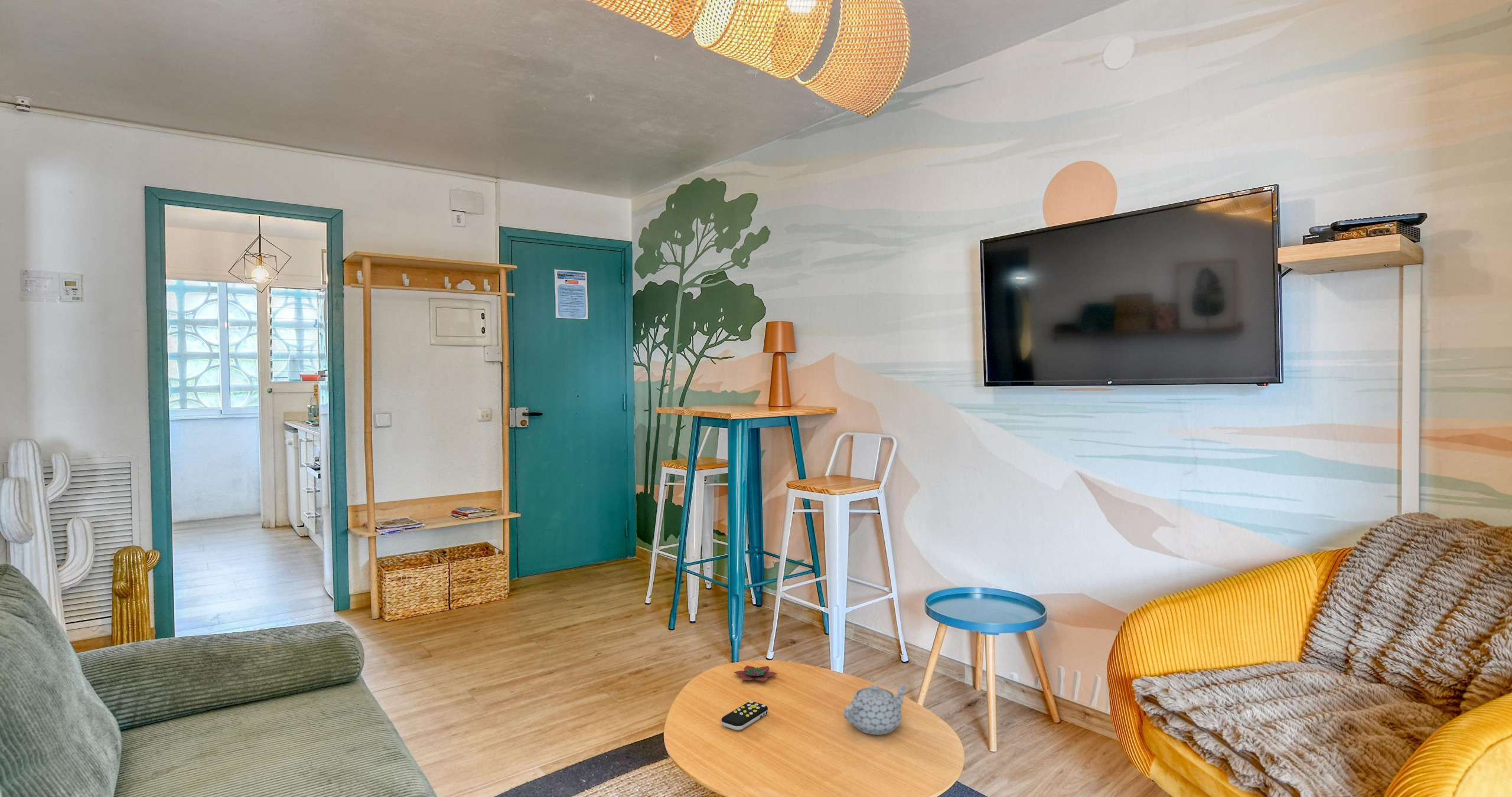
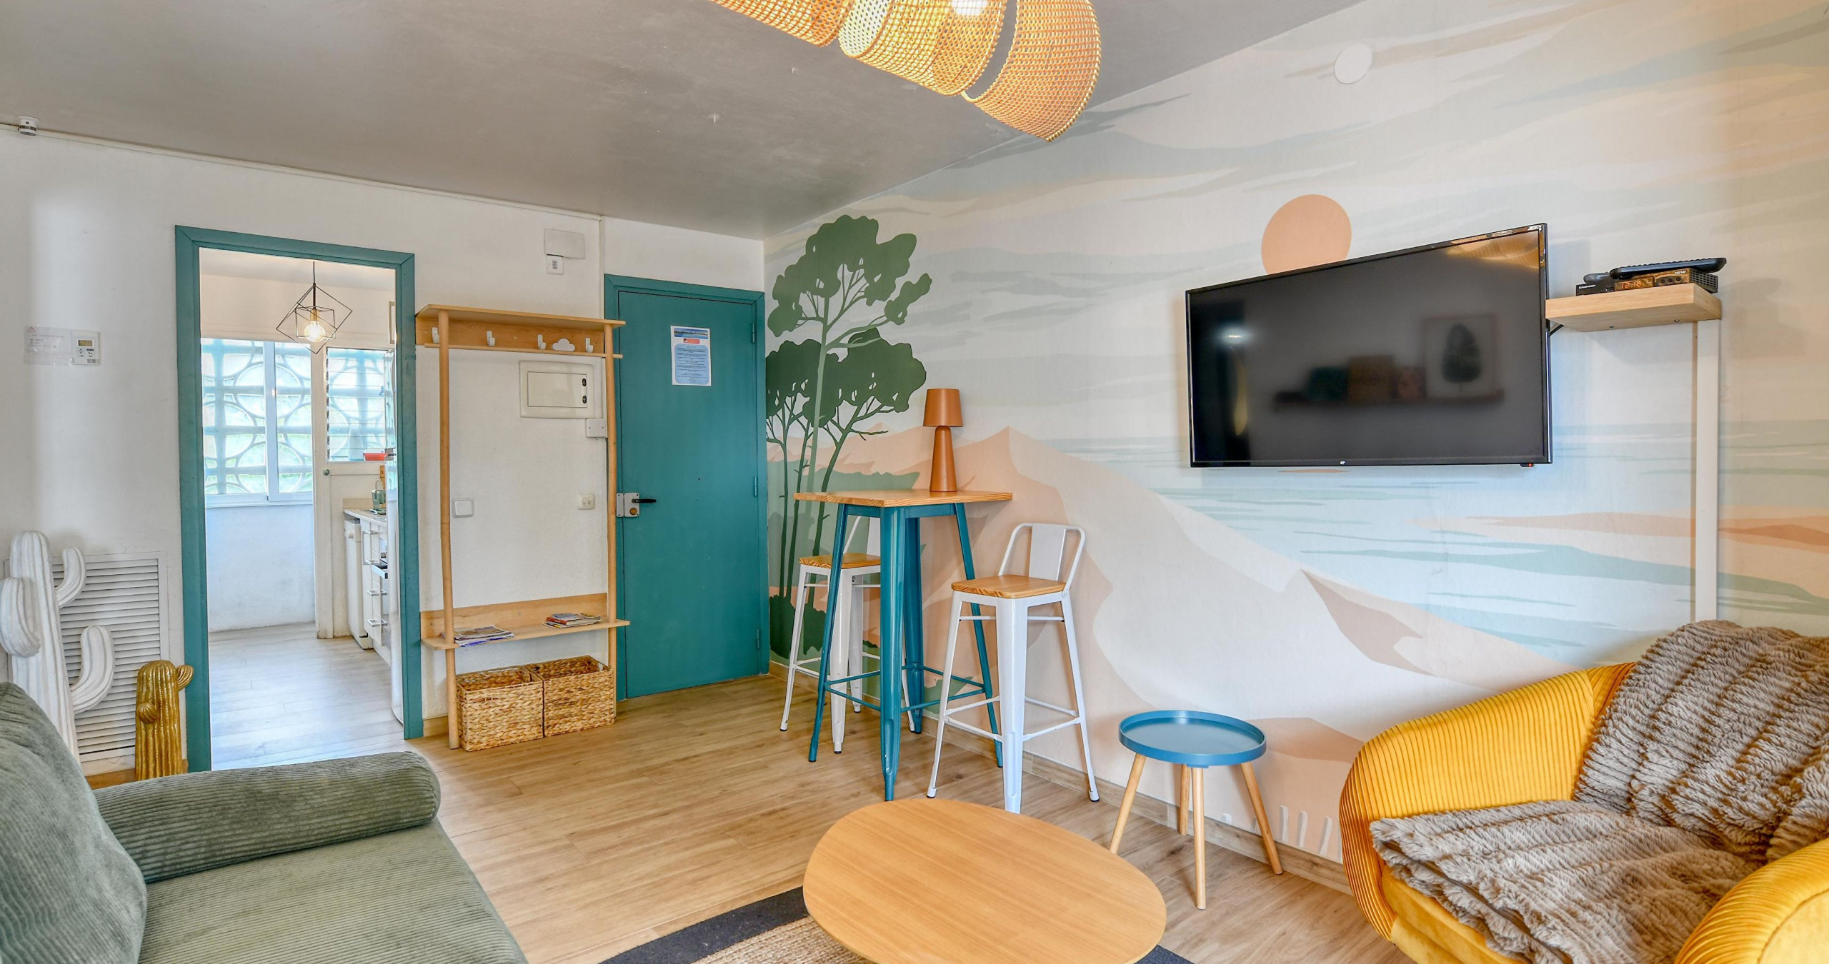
- flower [734,665,778,681]
- remote control [721,701,768,731]
- teapot [843,684,909,736]
